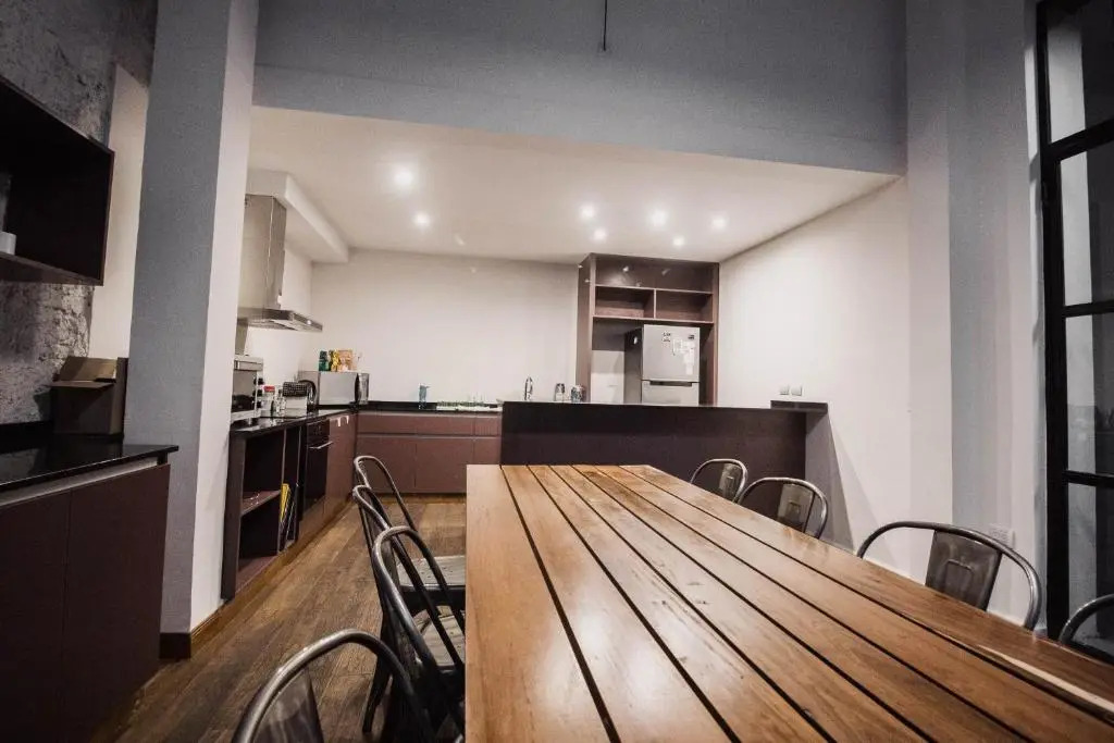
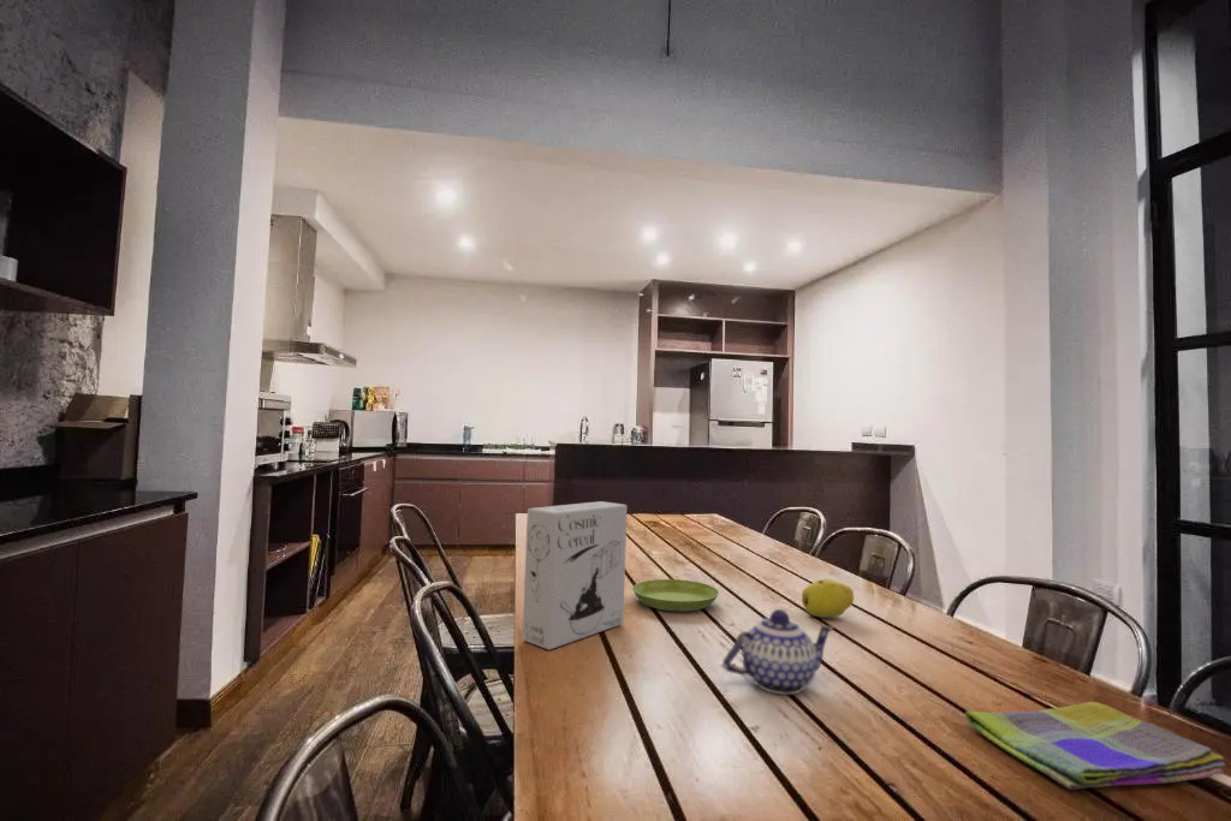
+ saucer [631,578,720,613]
+ cereal box [522,500,629,652]
+ fruit [801,577,855,619]
+ teapot [721,608,835,696]
+ dish towel [964,701,1227,791]
